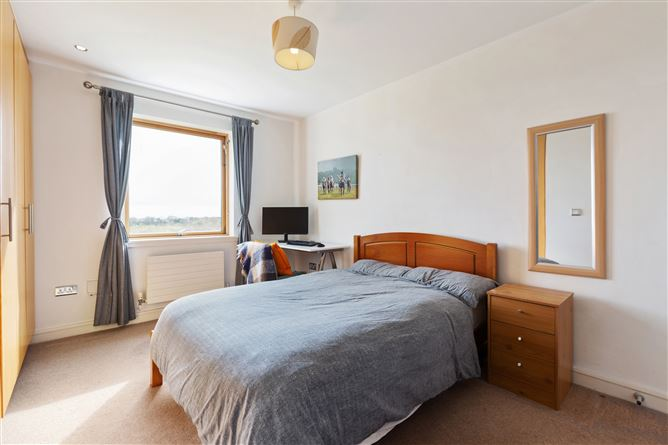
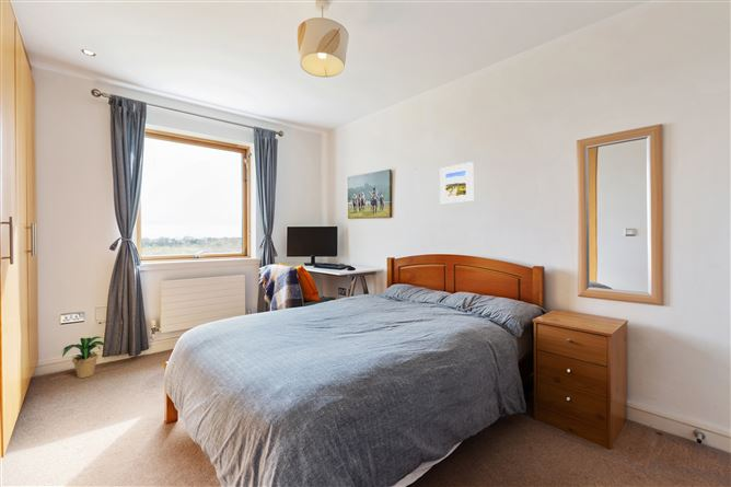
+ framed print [439,161,474,206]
+ potted plant [61,336,109,379]
